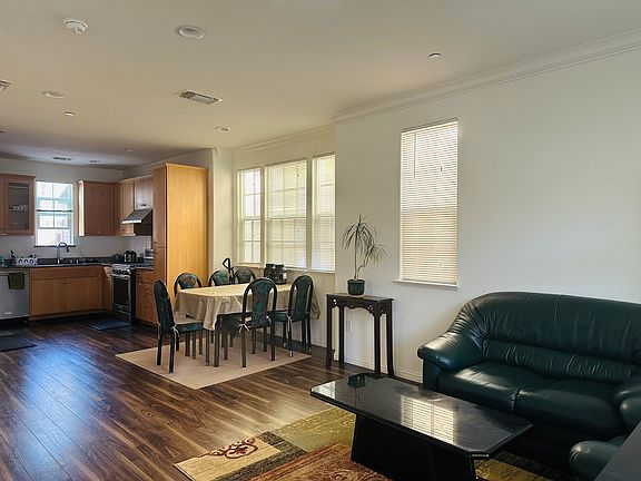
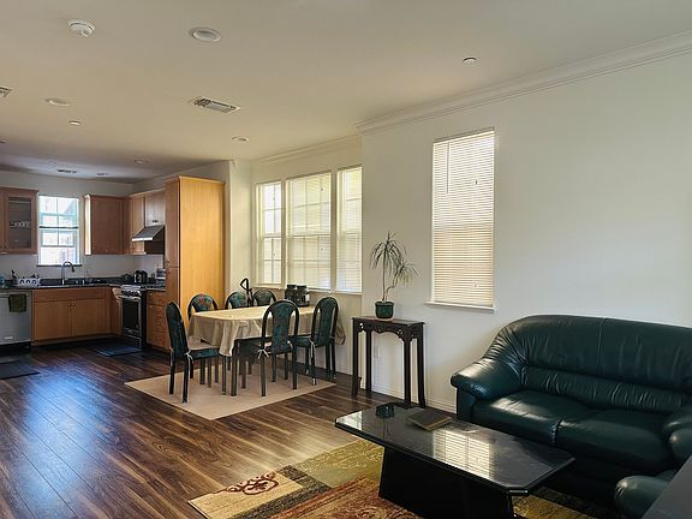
+ notepad [405,407,453,432]
